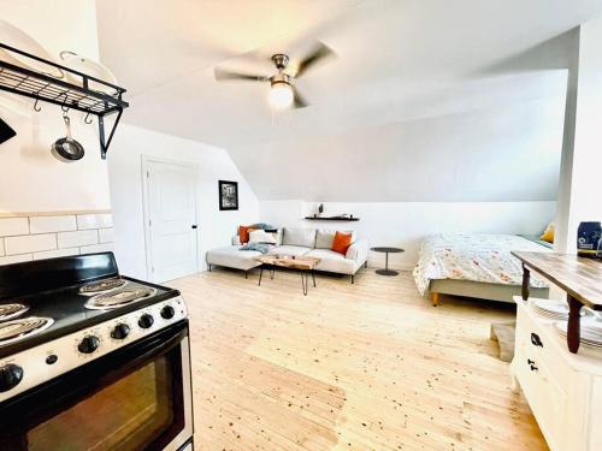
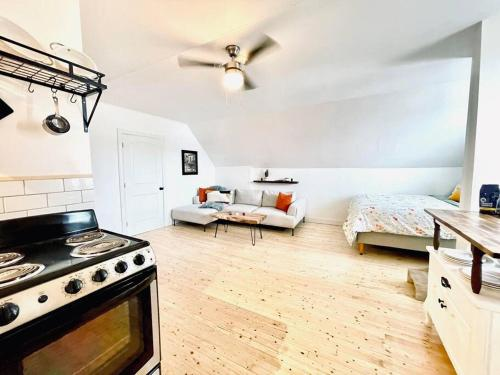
- side table [368,245,406,277]
